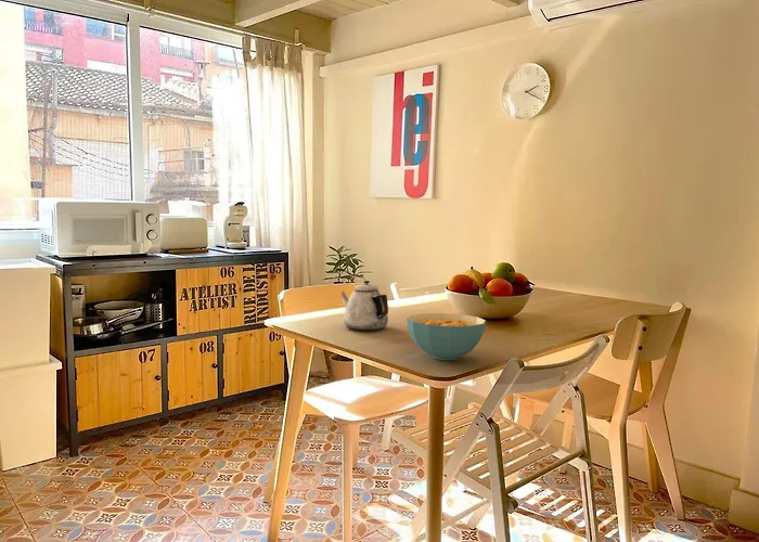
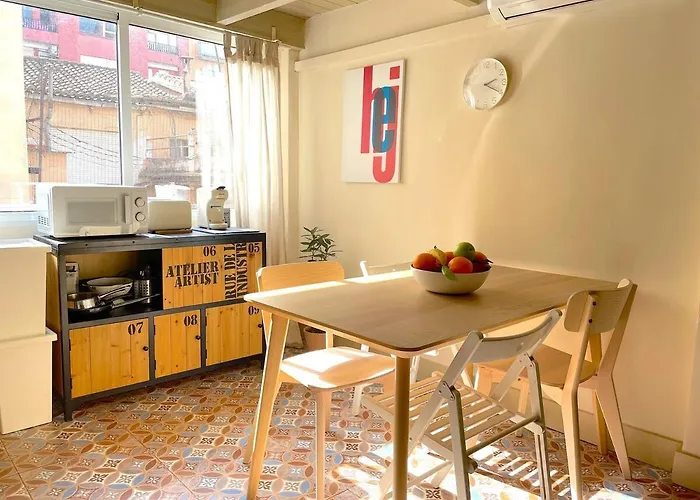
- cereal bowl [406,312,487,361]
- teapot [339,280,389,332]
